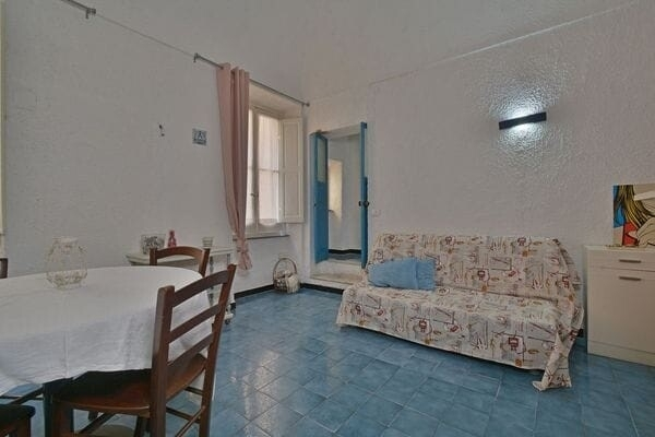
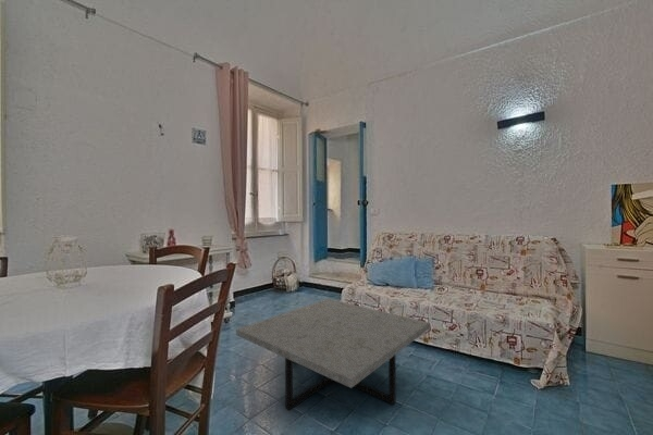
+ coffee table [235,298,431,412]
